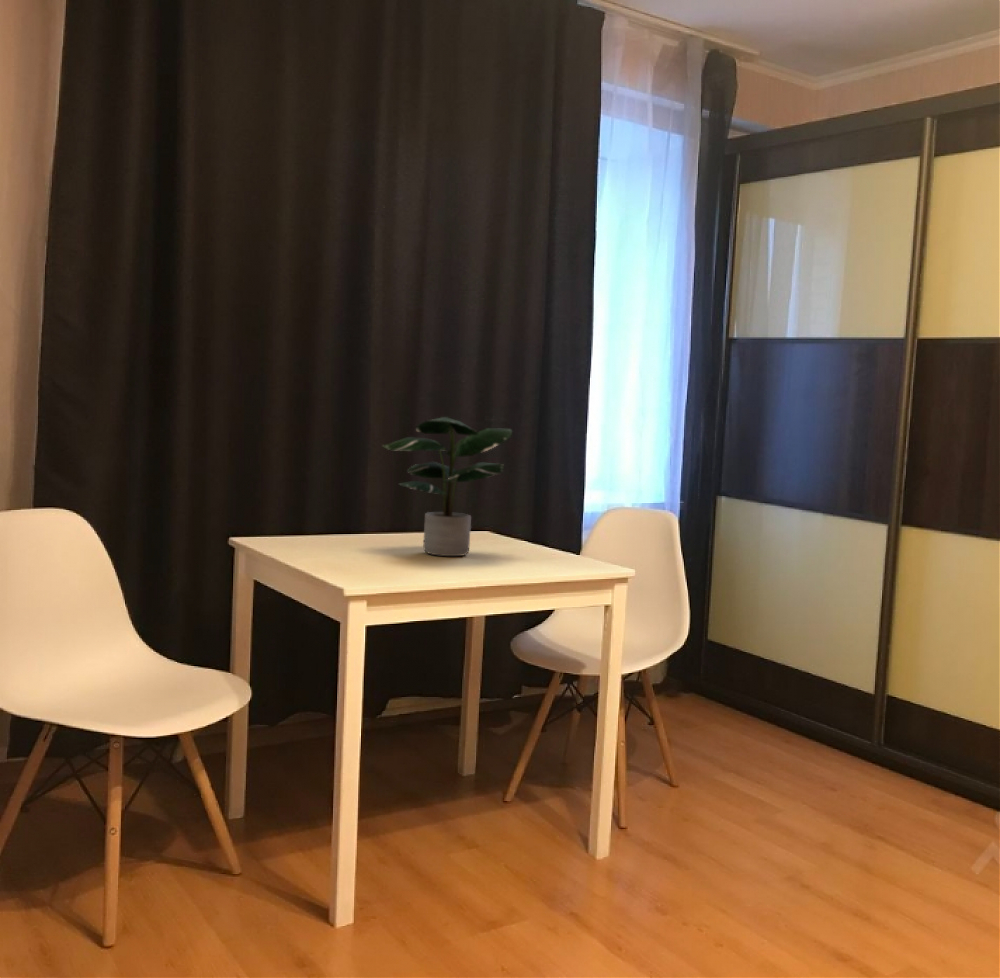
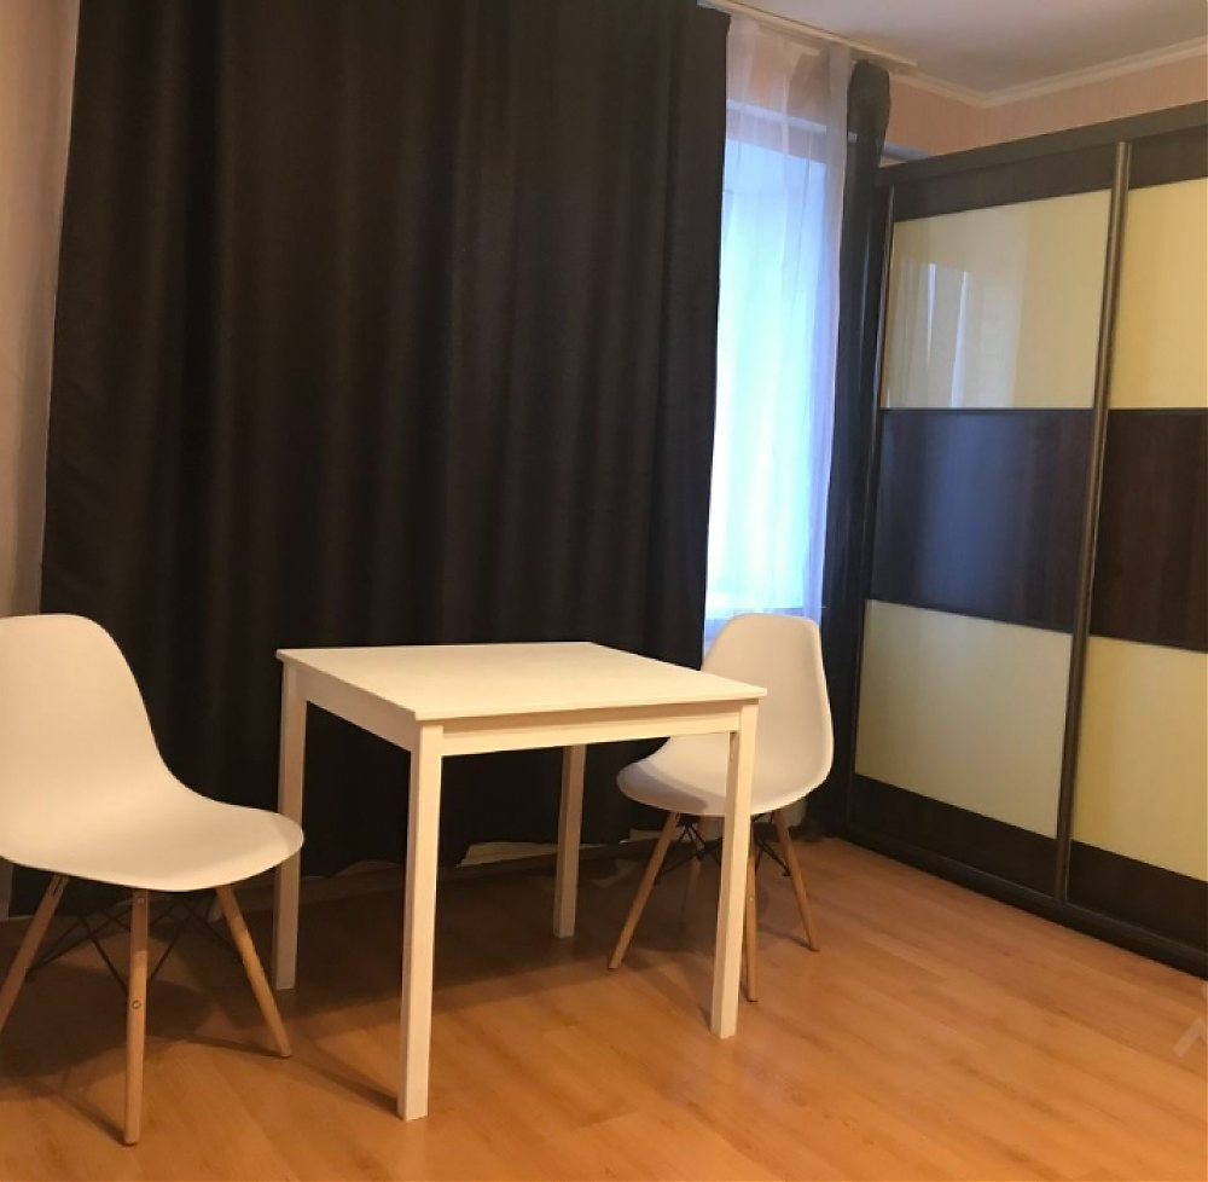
- potted plant [381,416,513,557]
